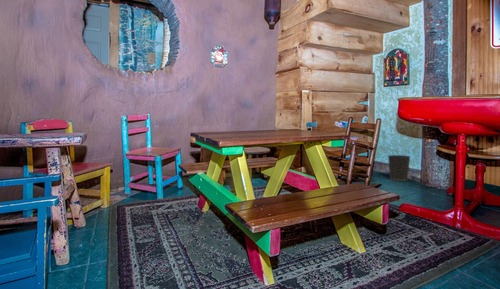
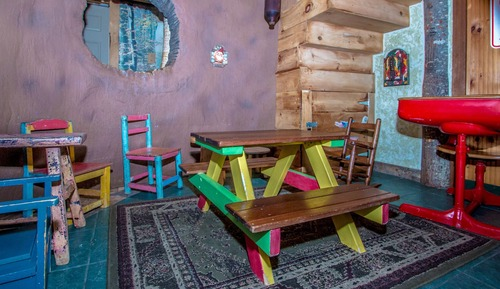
- wastebasket [387,154,411,182]
